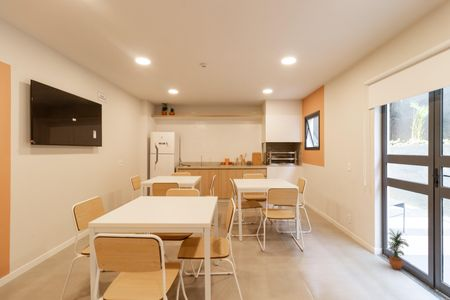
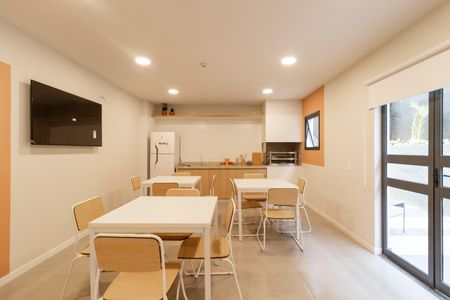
- potted plant [386,228,410,270]
